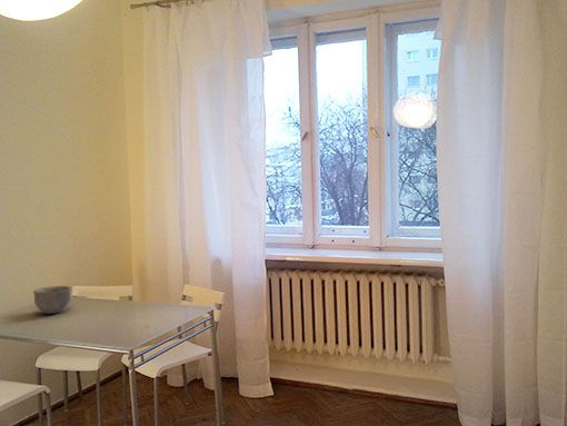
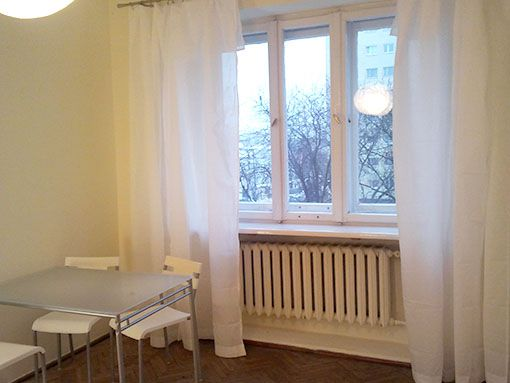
- bowl [32,285,72,315]
